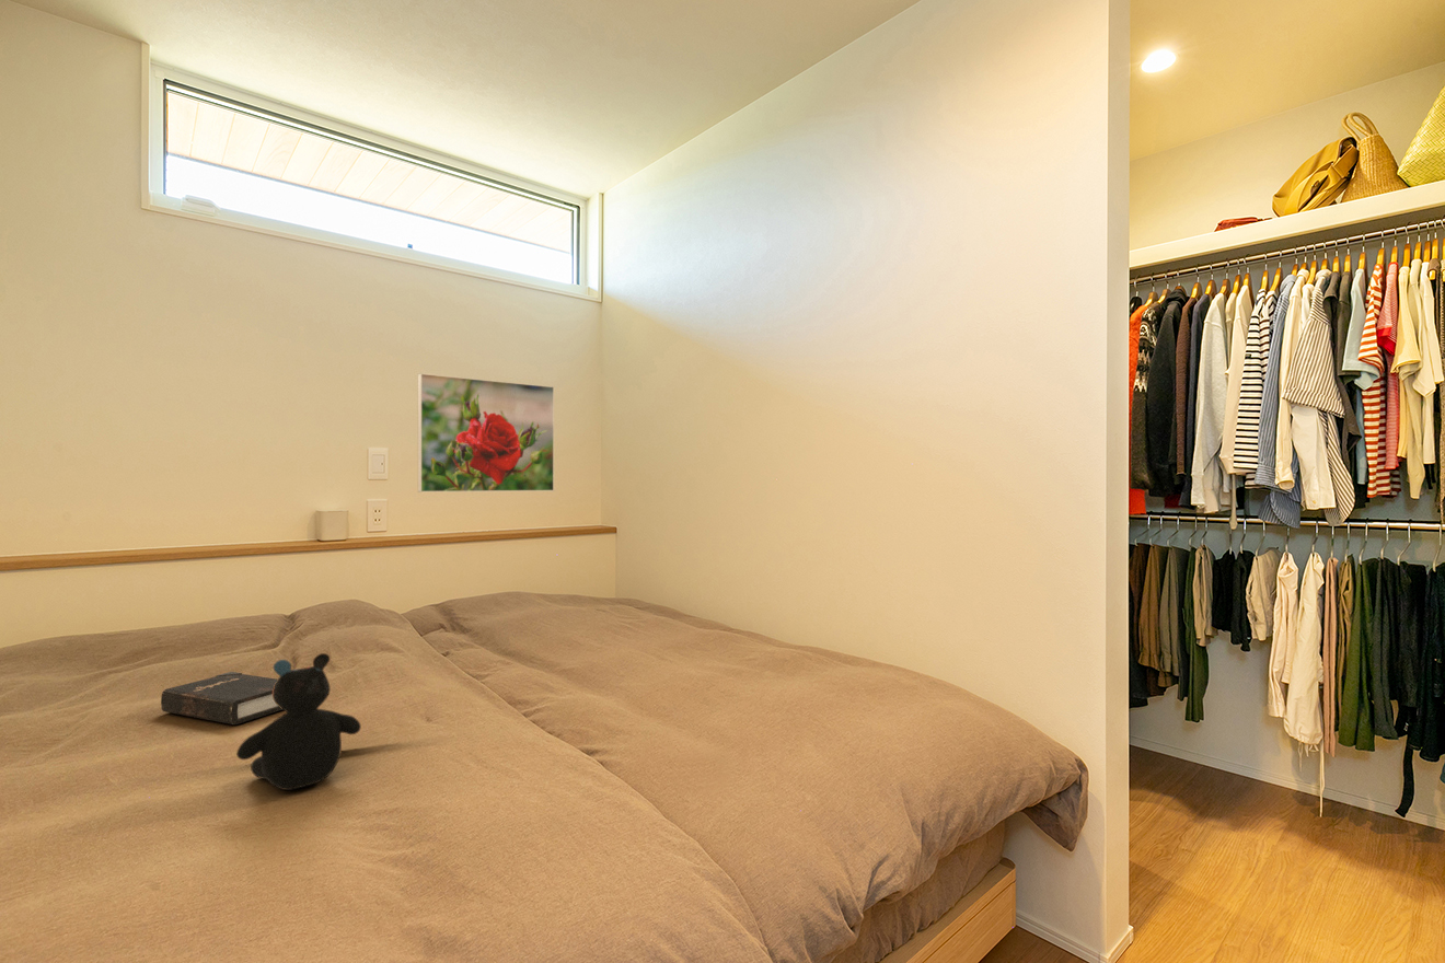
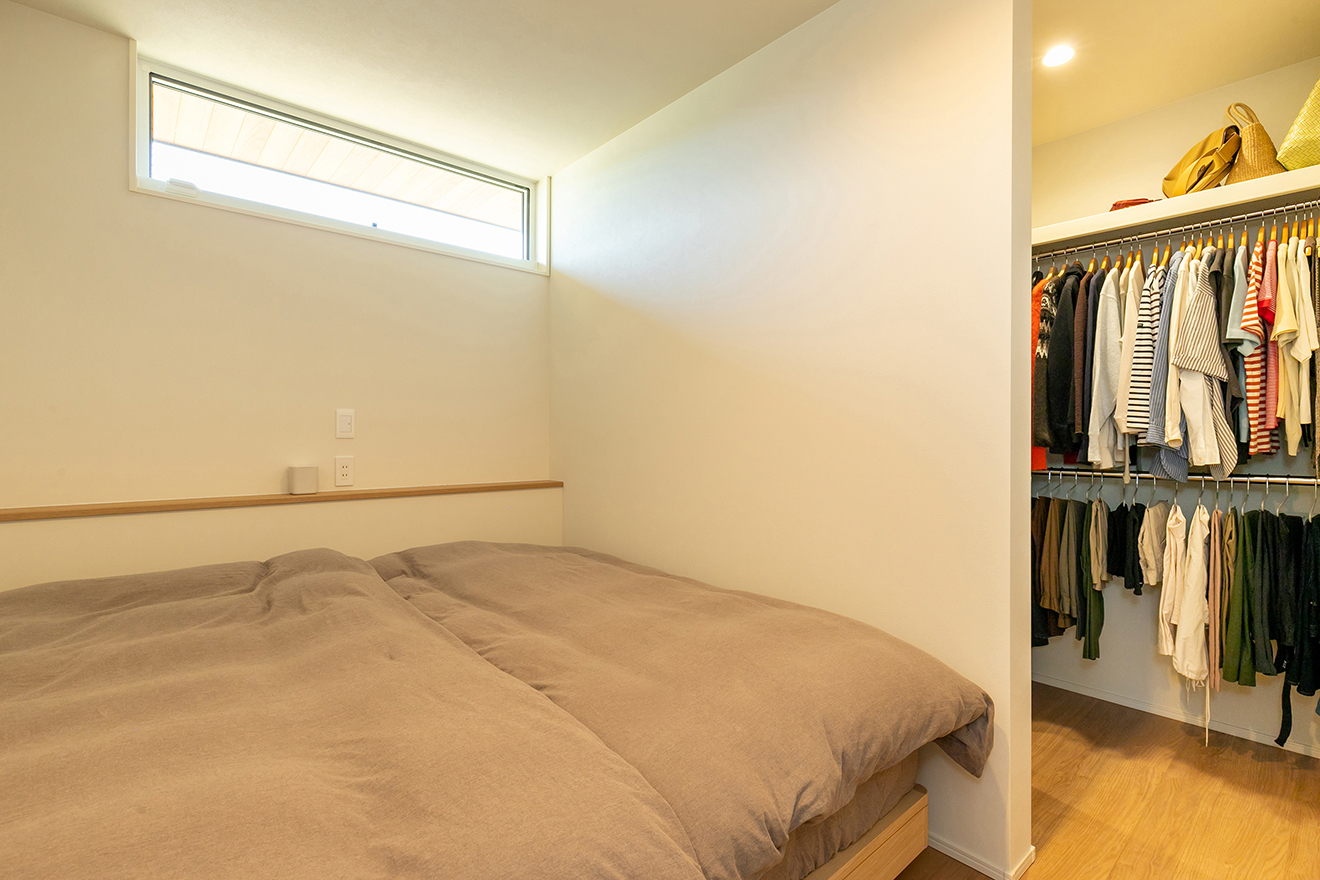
- teddy bear [235,652,362,791]
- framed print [417,372,555,494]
- hardback book [160,671,284,726]
